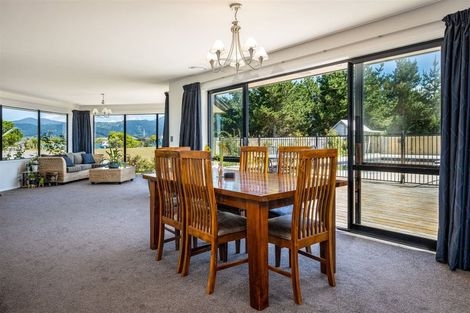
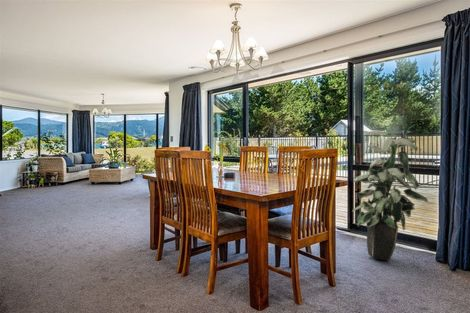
+ indoor plant [352,130,429,262]
